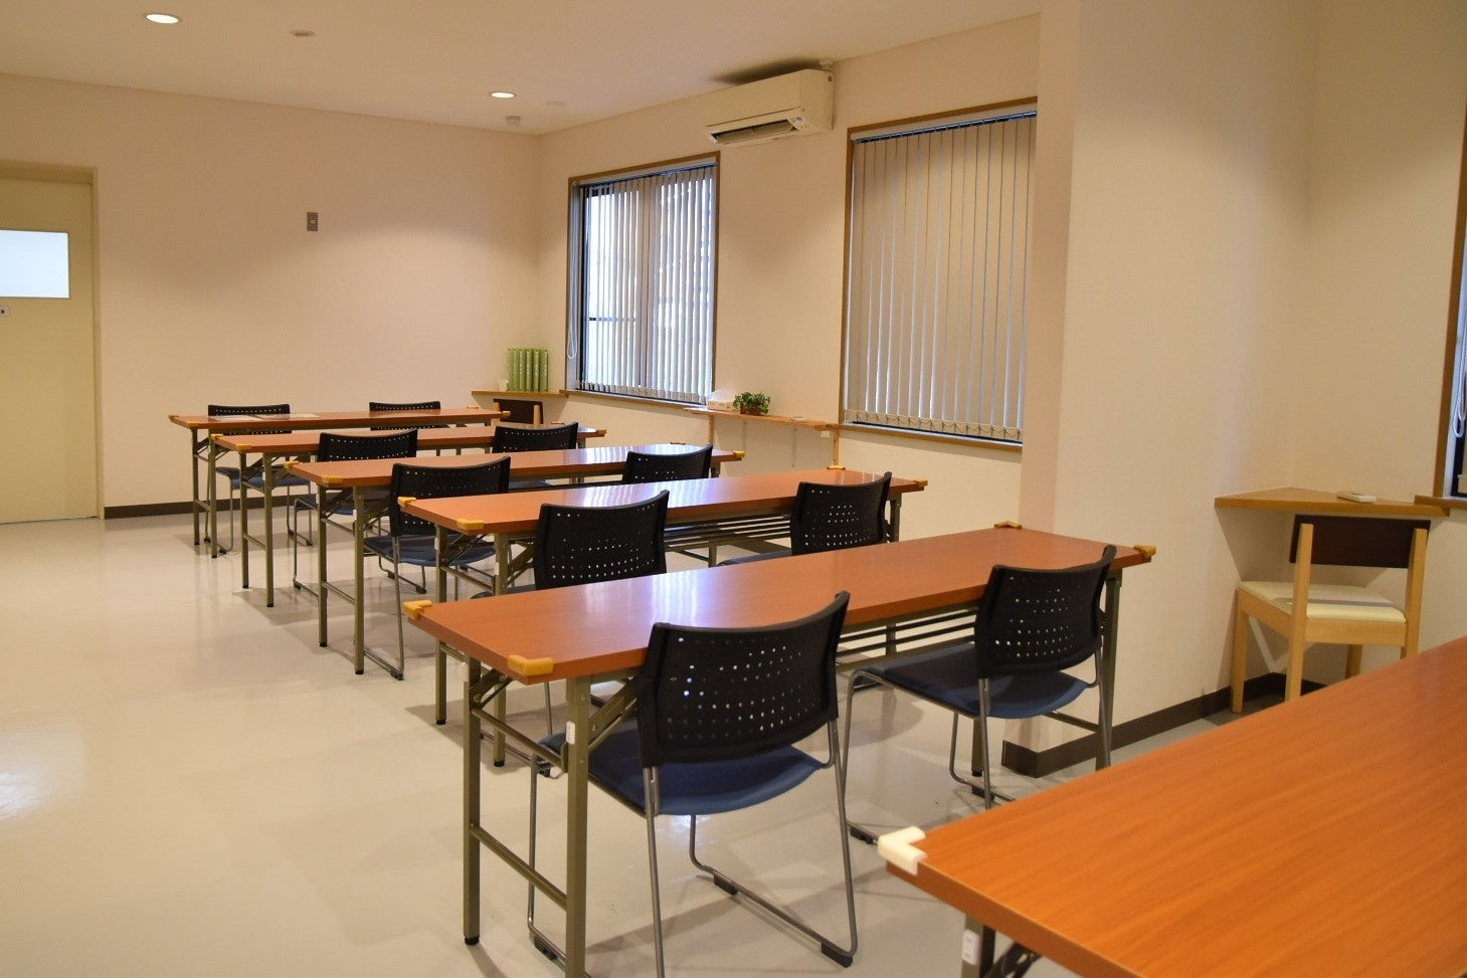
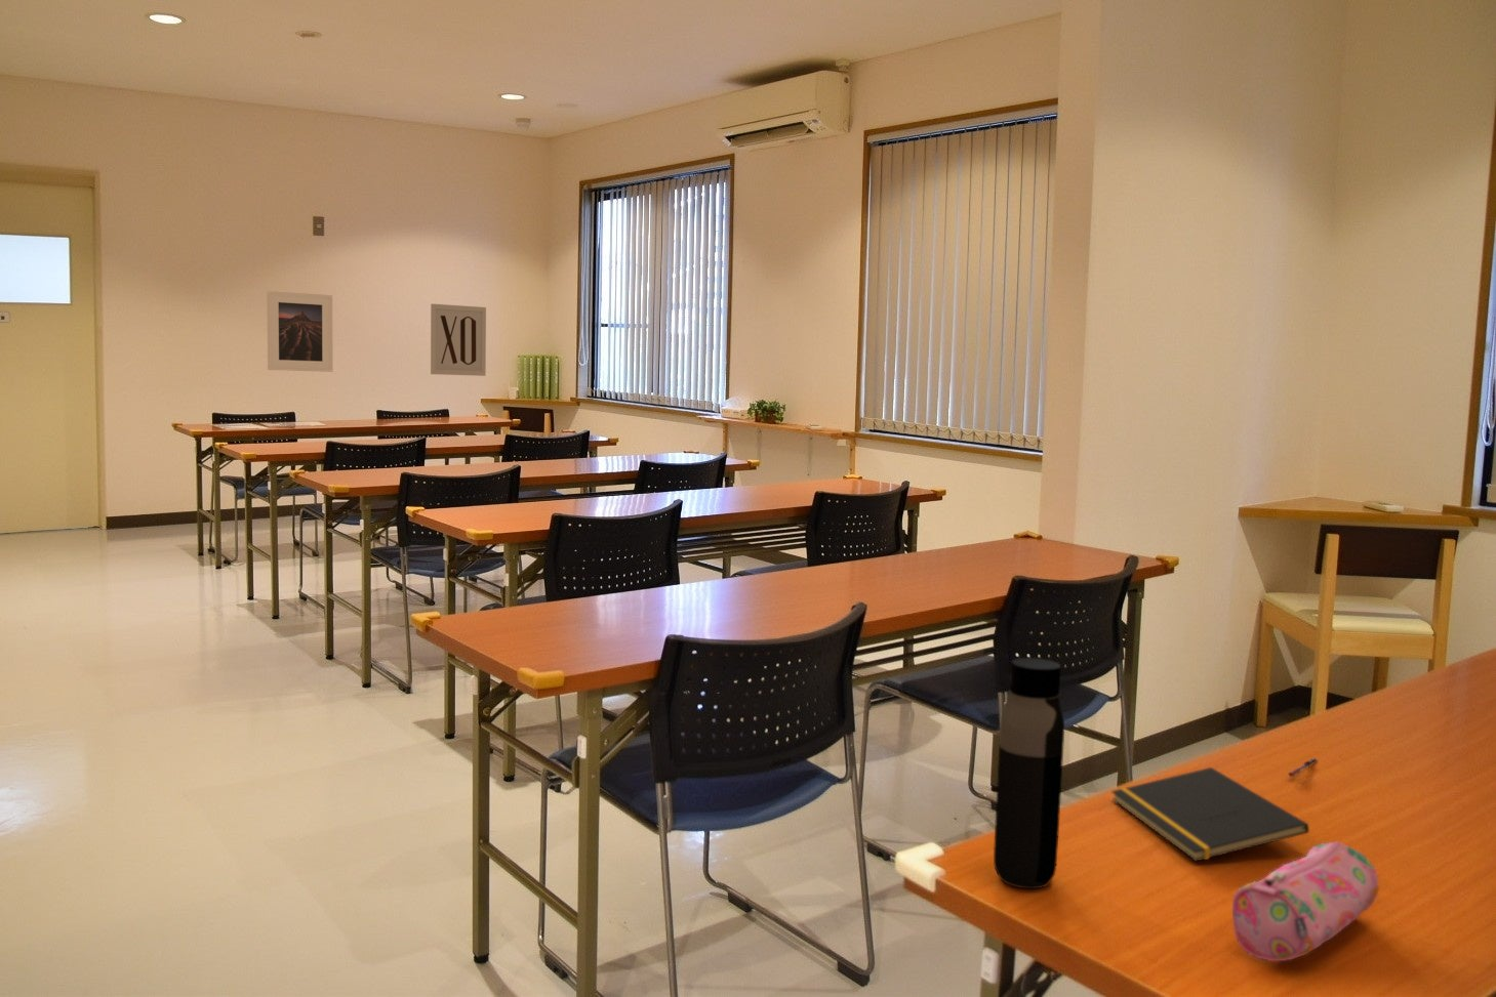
+ pen [1287,758,1318,778]
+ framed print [266,290,333,373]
+ notepad [1111,767,1310,862]
+ wall art [430,304,488,377]
+ pencil case [1231,840,1380,963]
+ water bottle [993,657,1065,890]
